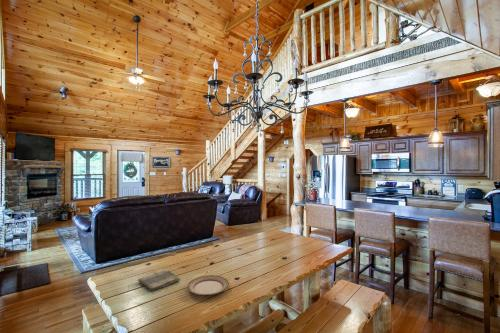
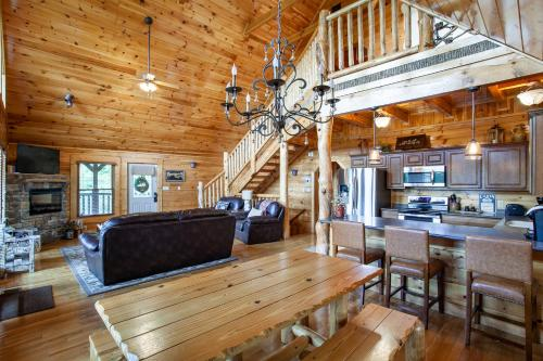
- dish towel [137,268,181,292]
- plate [187,274,230,296]
